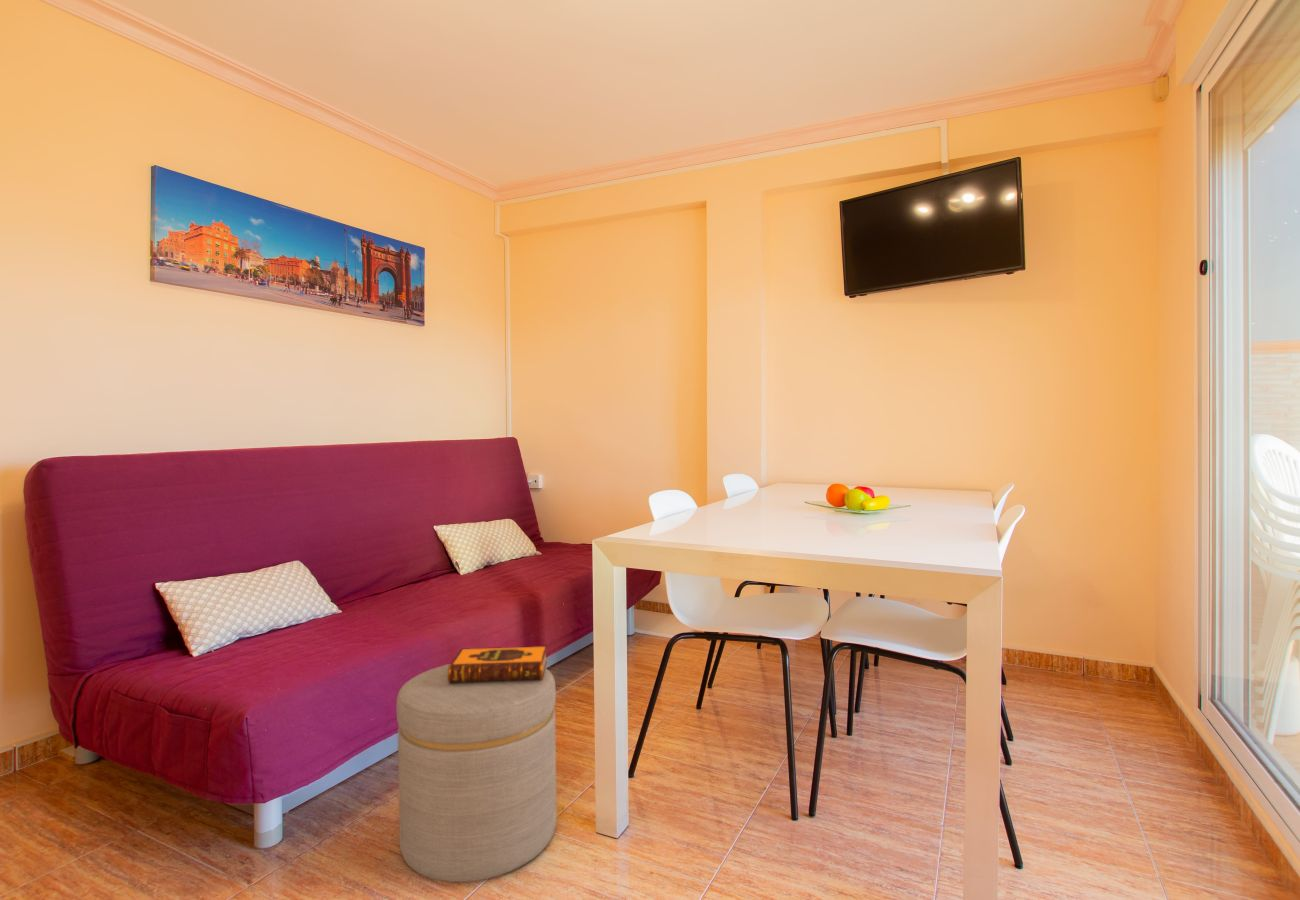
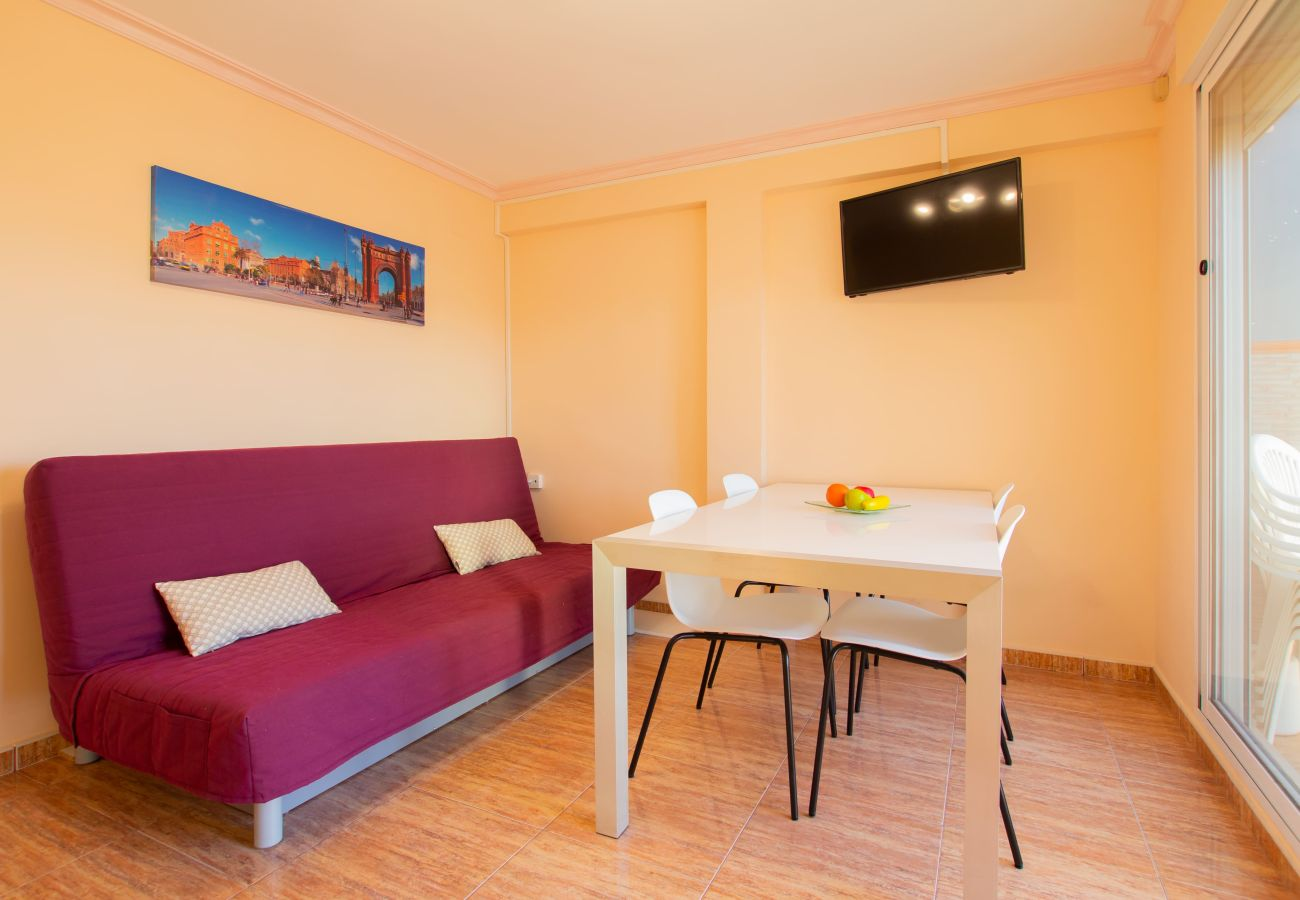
- hardback book [448,645,548,684]
- ottoman [395,663,557,883]
